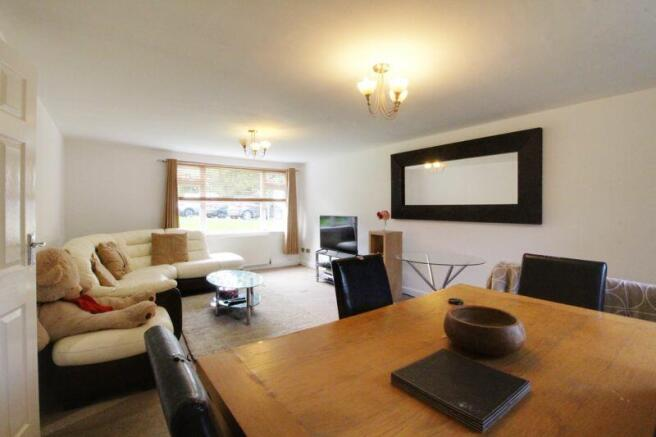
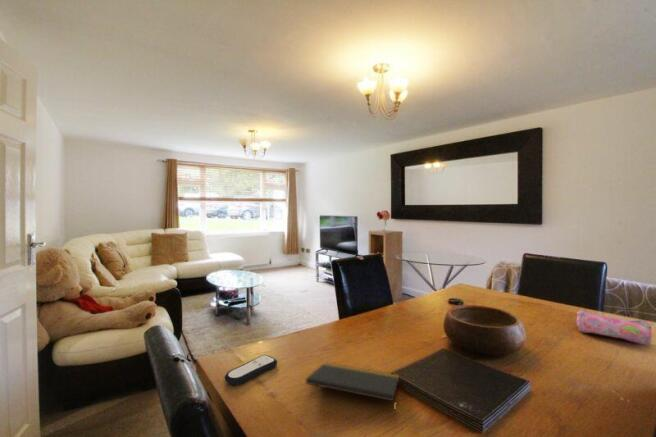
+ notepad [305,361,400,414]
+ pencil case [576,309,655,347]
+ remote control [224,354,278,386]
